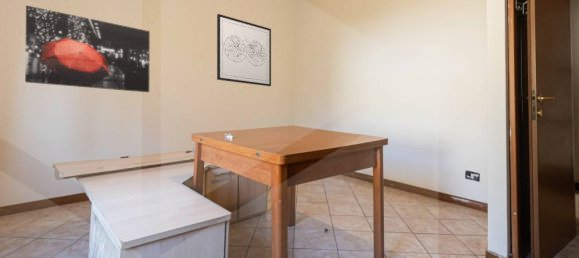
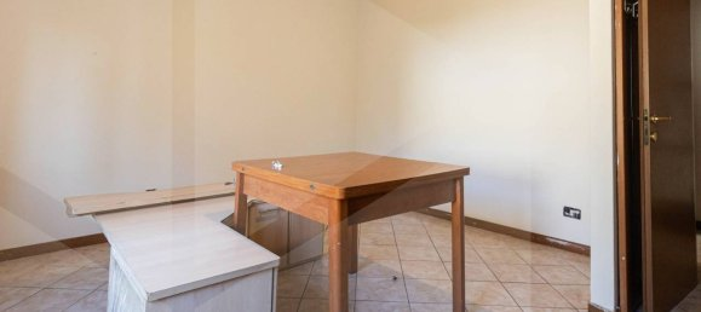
- wall art [24,4,151,93]
- wall art [216,13,272,87]
